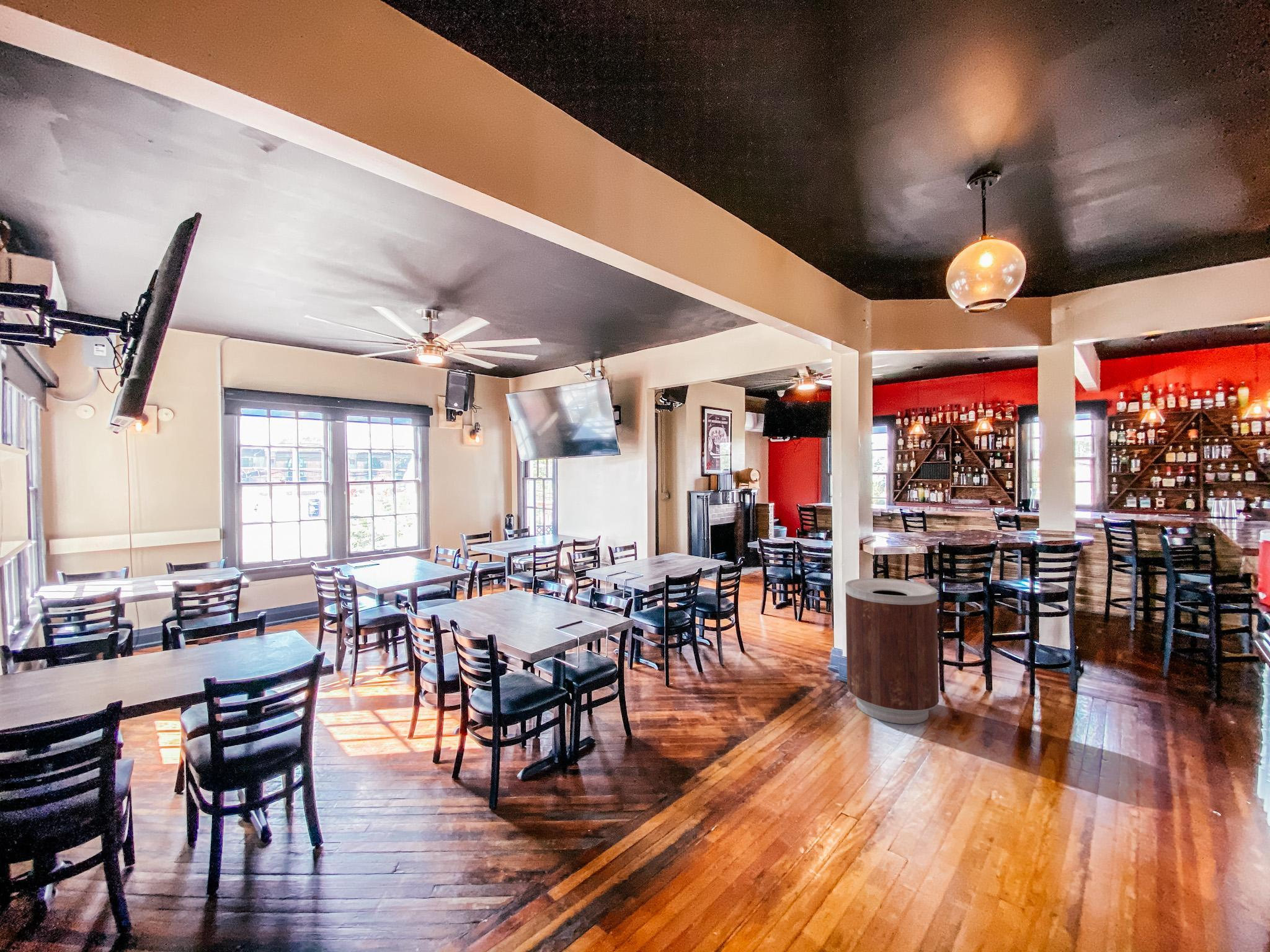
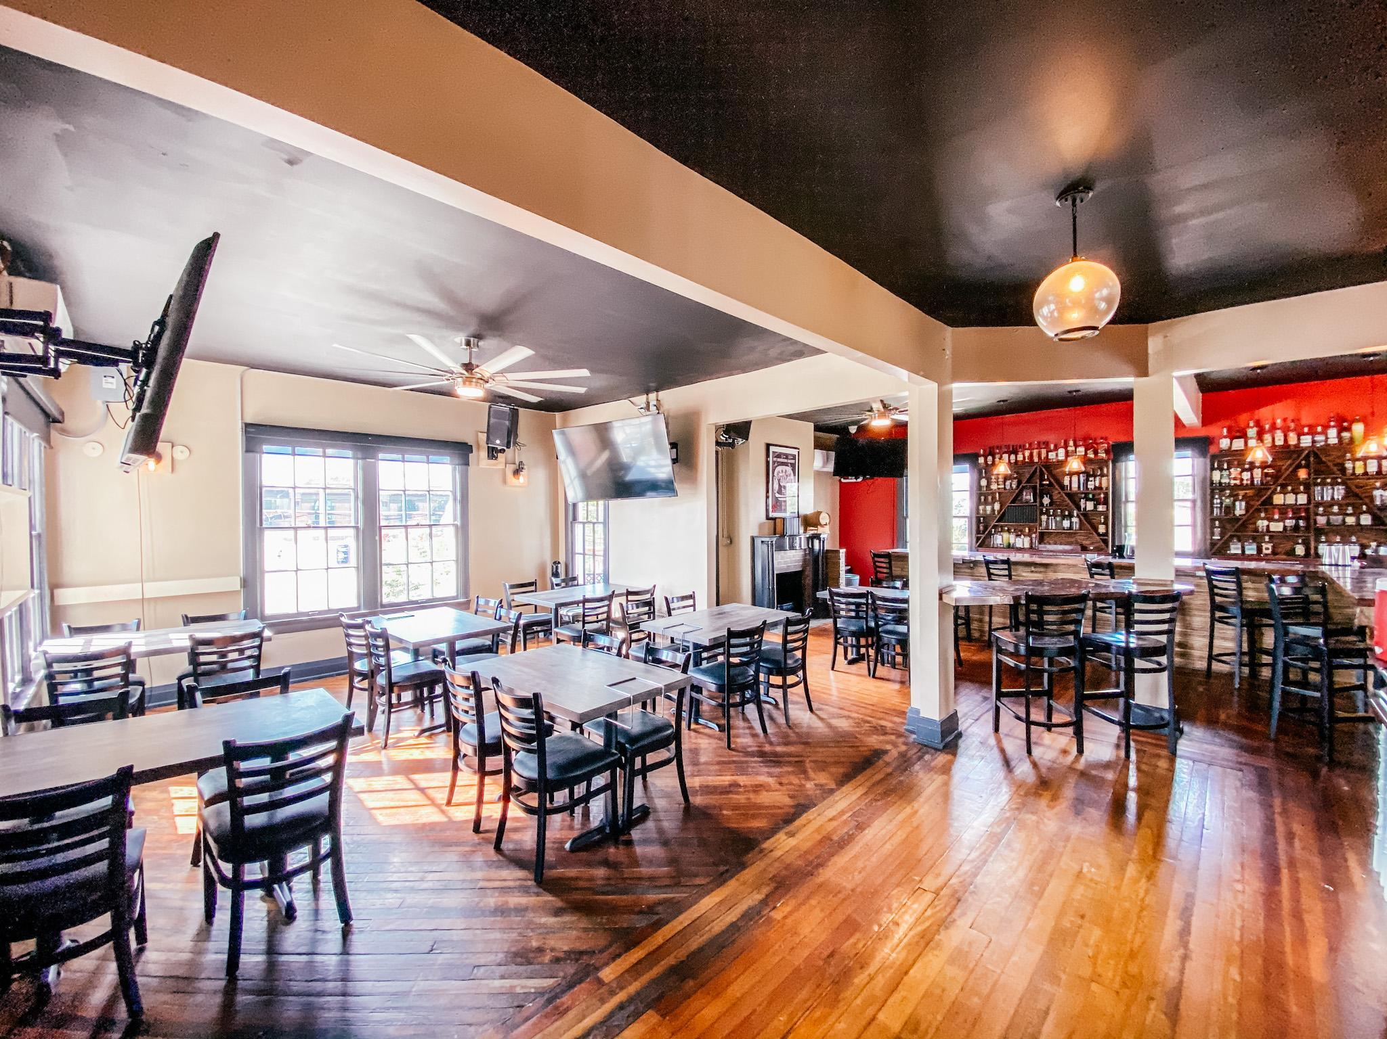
- trash can [845,578,939,725]
